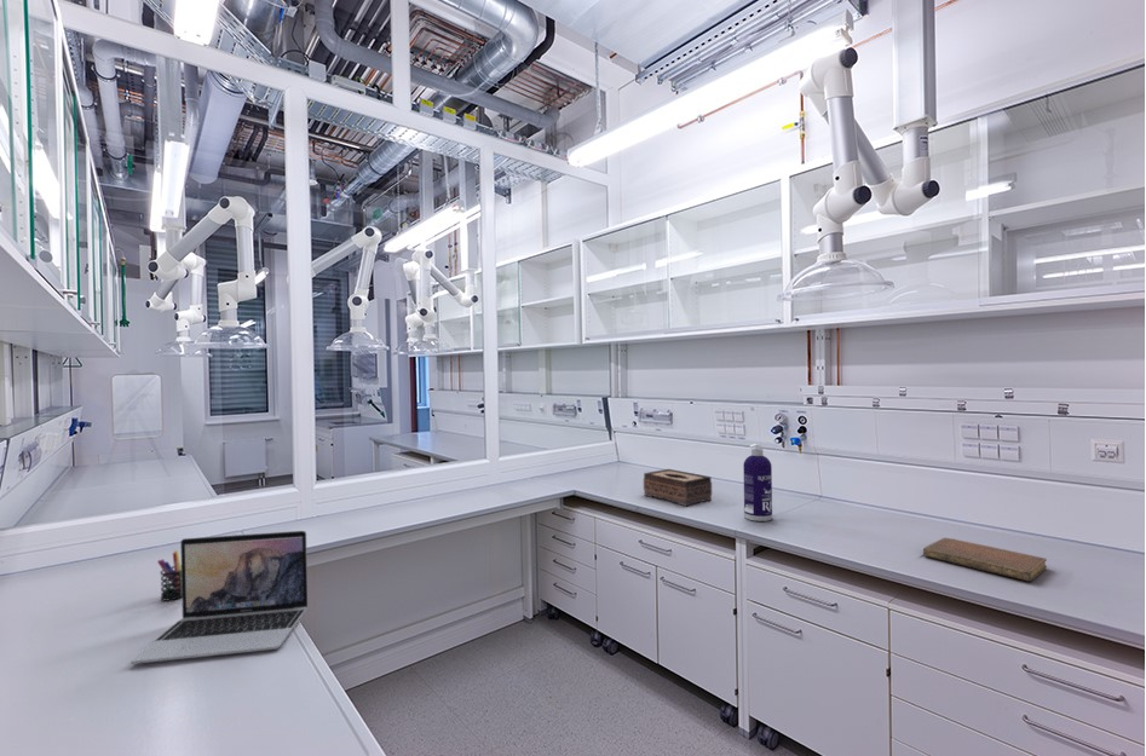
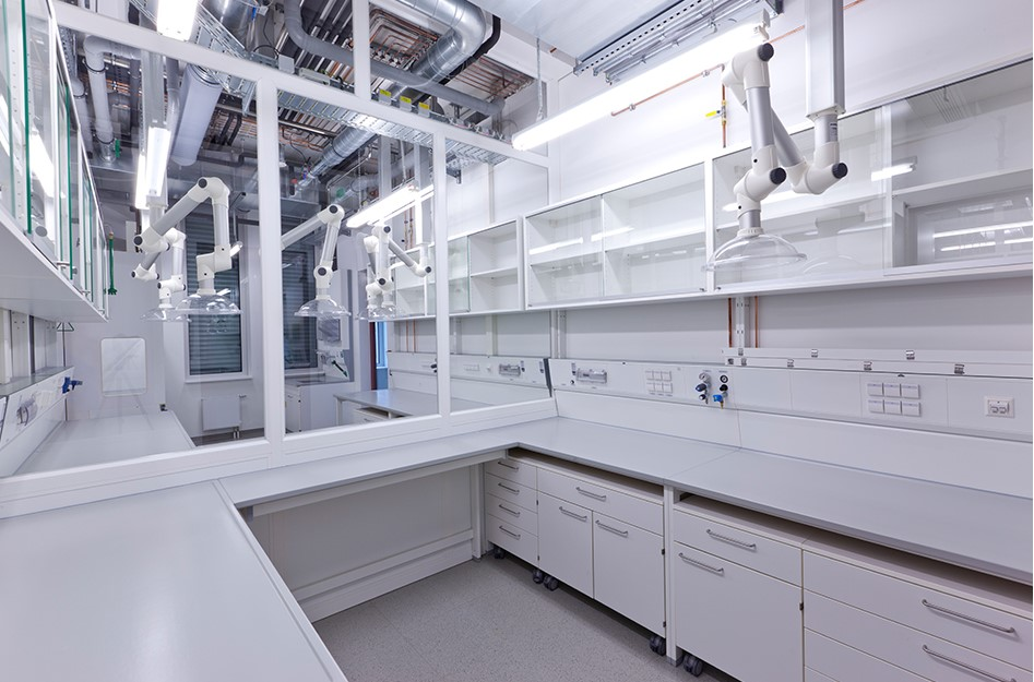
- laptop [129,530,309,665]
- pen holder [156,549,182,602]
- tissue box [643,468,713,507]
- spray bottle [742,443,773,523]
- notebook [922,537,1048,583]
